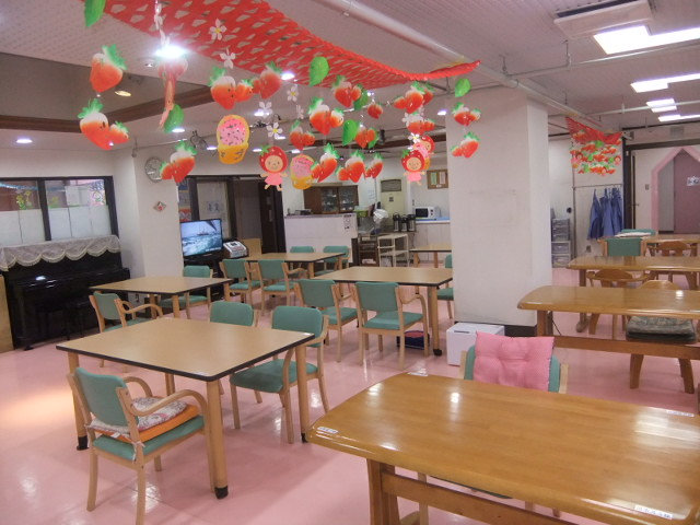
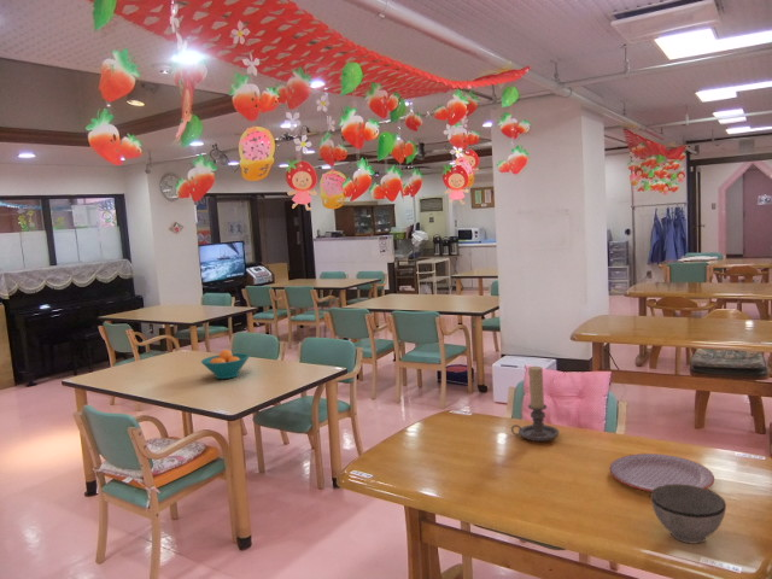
+ plate [608,452,715,493]
+ bowl [650,485,727,545]
+ fruit bowl [200,349,251,380]
+ candle holder [510,365,560,443]
